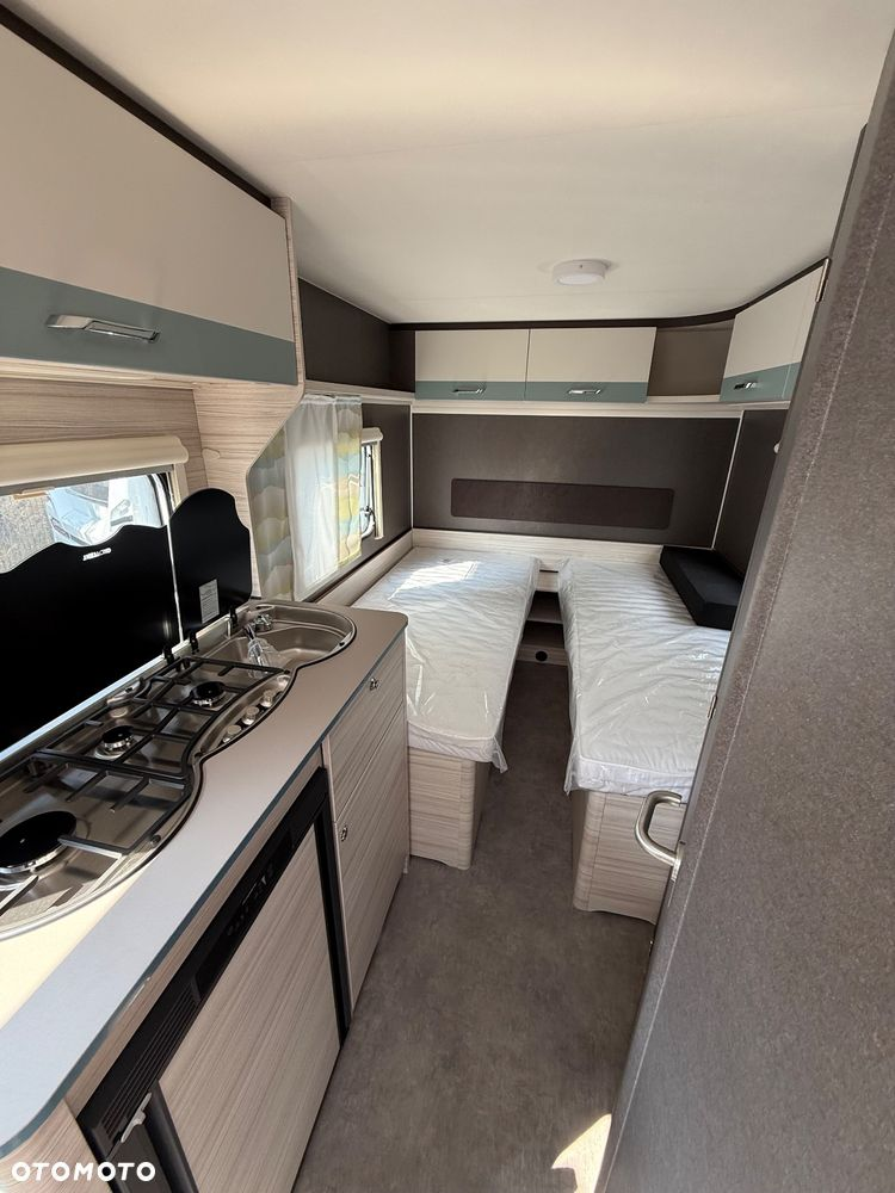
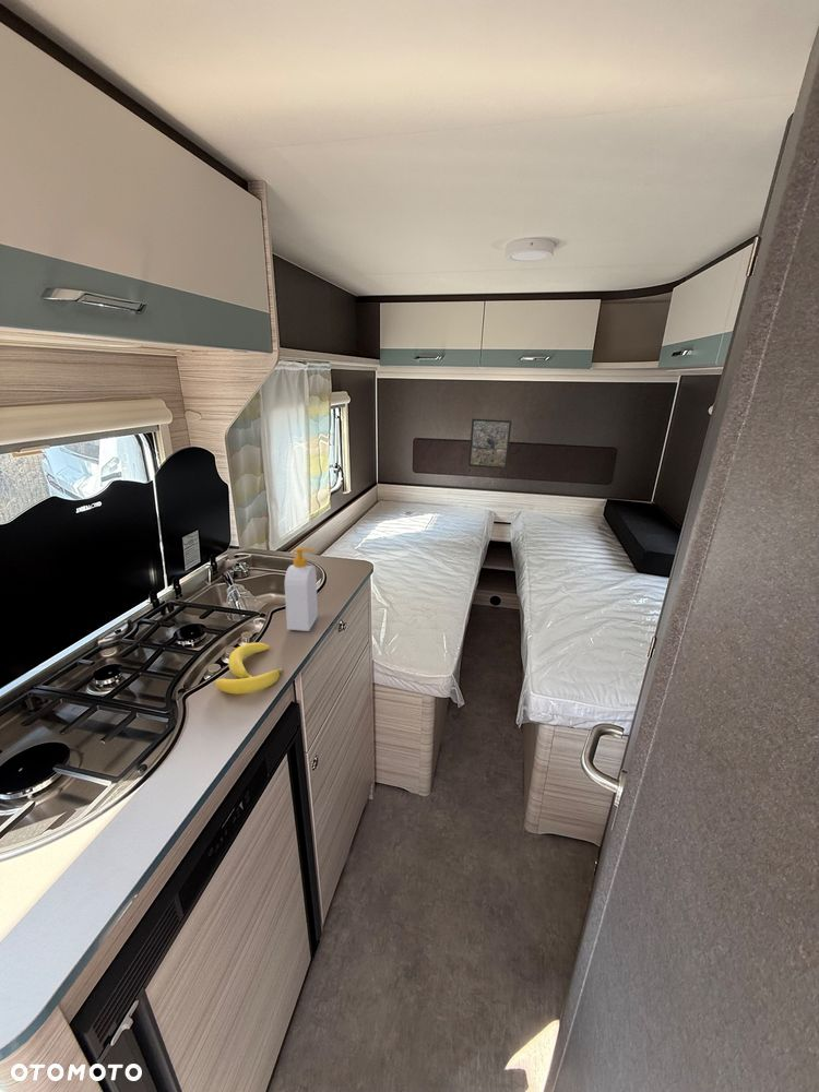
+ banana [214,642,284,695]
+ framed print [467,417,512,470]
+ soap bottle [284,546,319,632]
